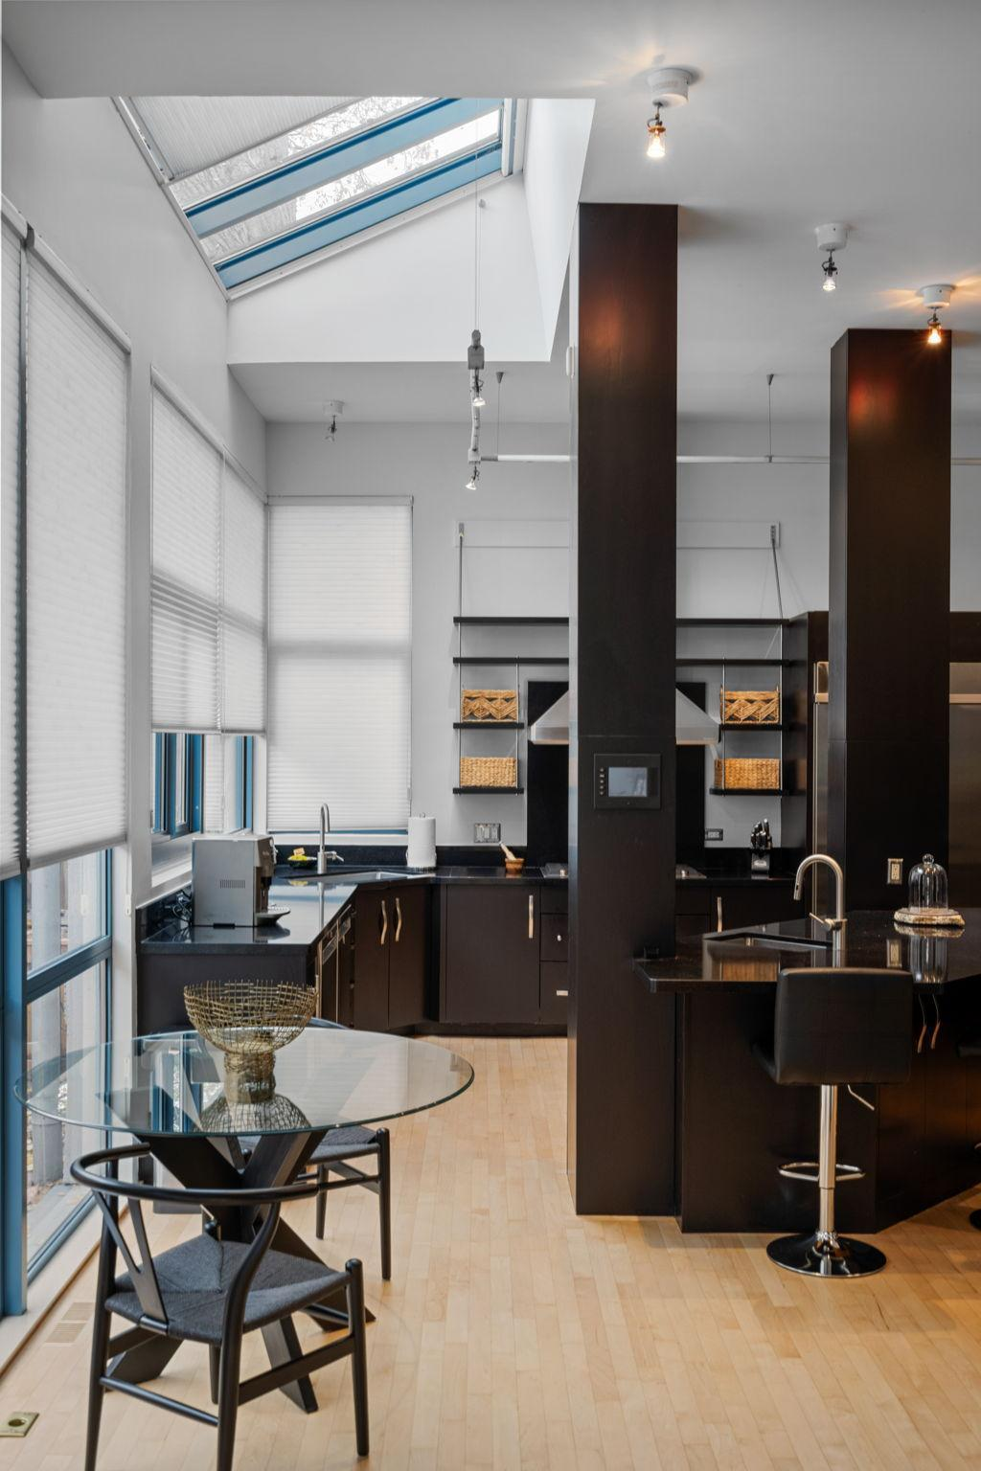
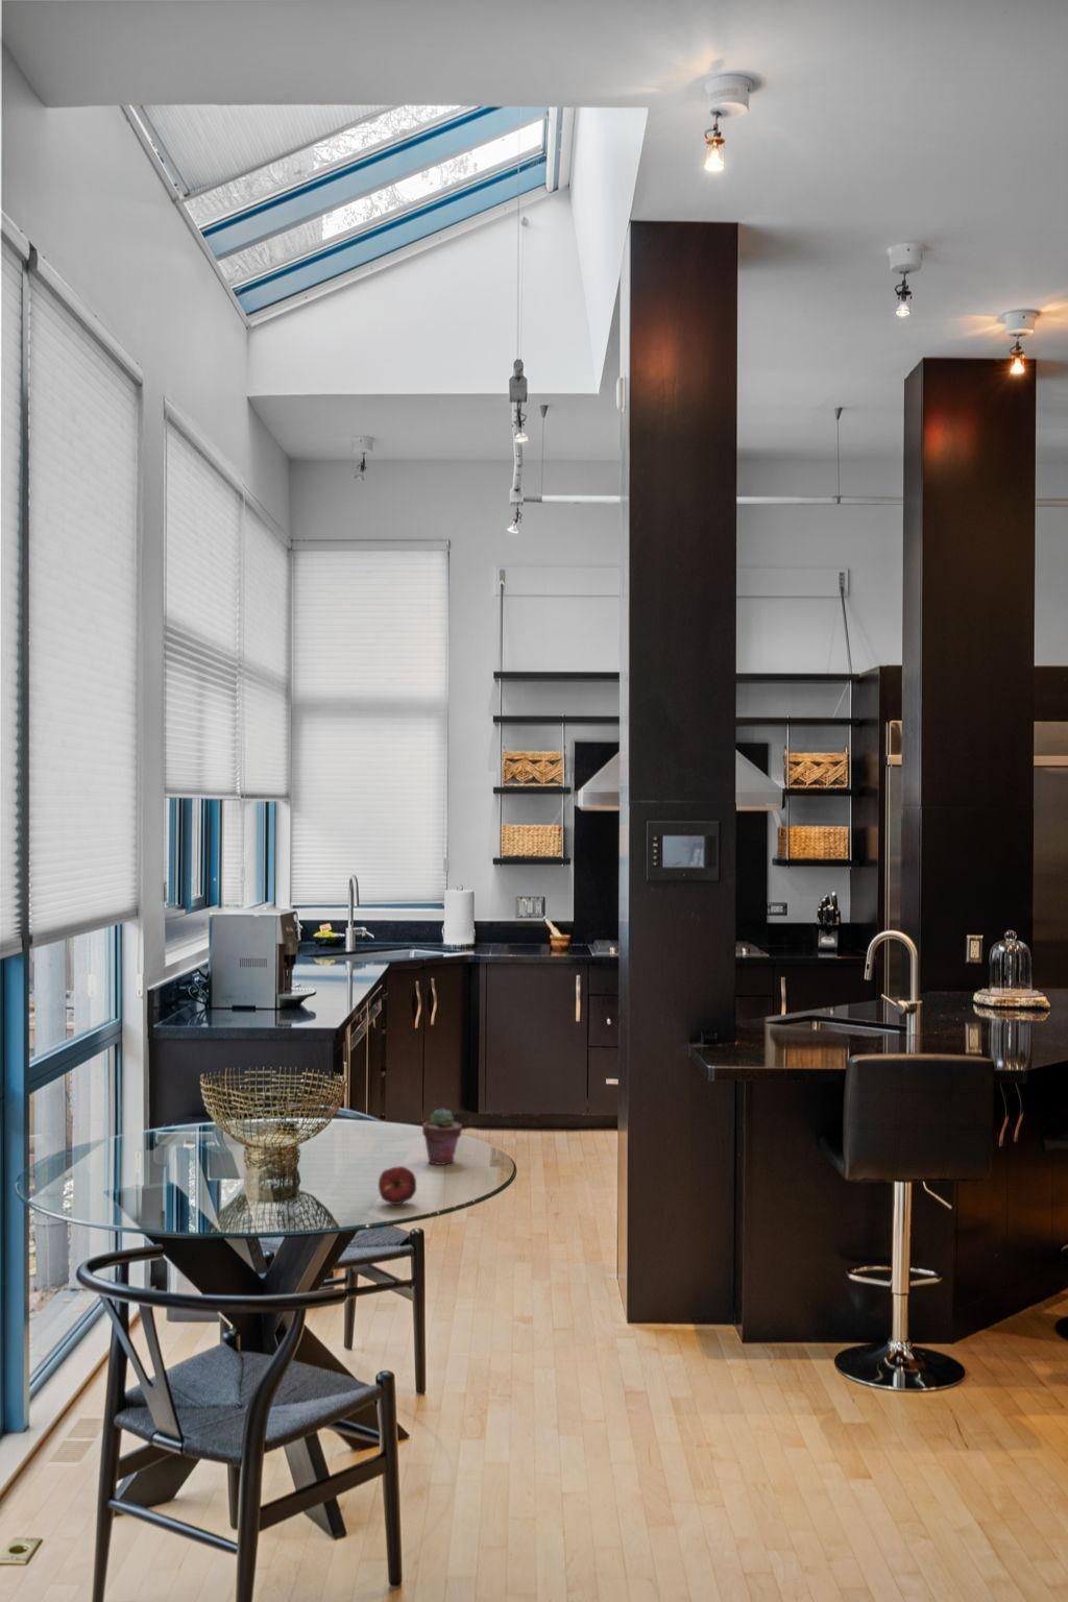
+ apple [378,1165,417,1206]
+ potted succulent [421,1107,462,1166]
